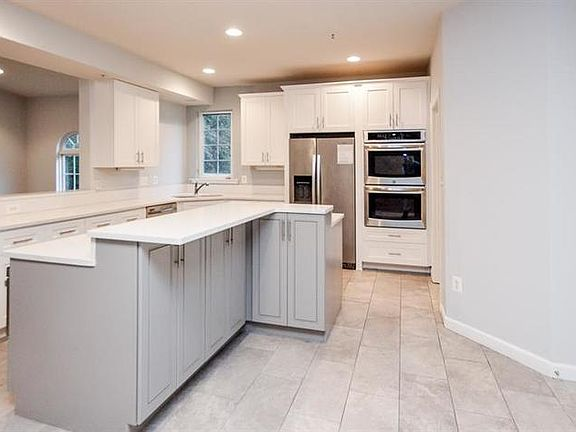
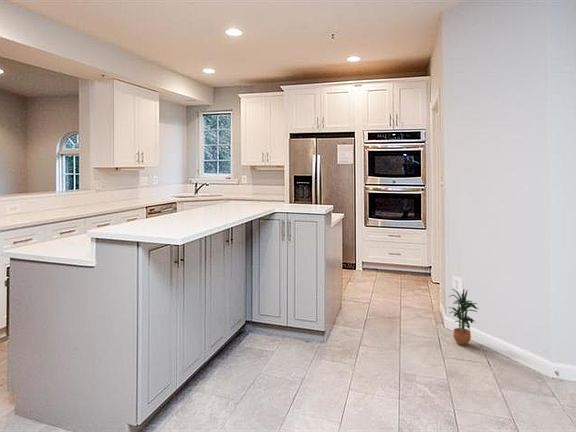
+ potted plant [448,288,480,346]
